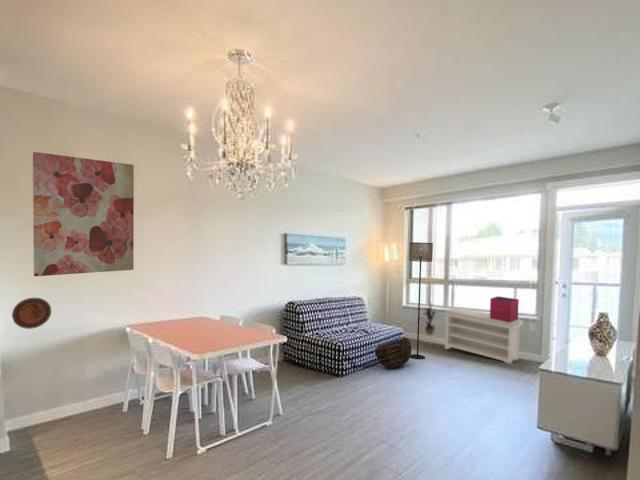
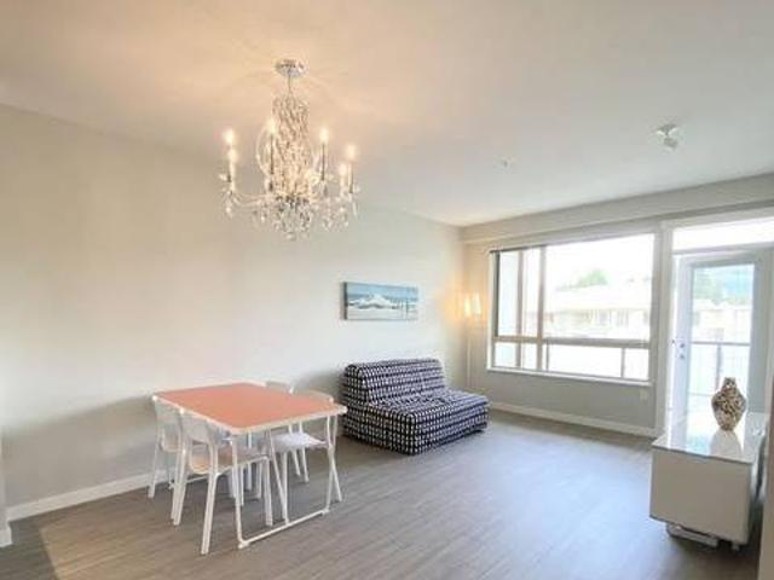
- storage bin [489,295,520,323]
- wall art [32,151,135,277]
- floor lamp [408,241,434,360]
- house plant [415,301,438,347]
- decorative plate [11,297,52,330]
- bench [443,307,524,364]
- basket [374,336,413,369]
